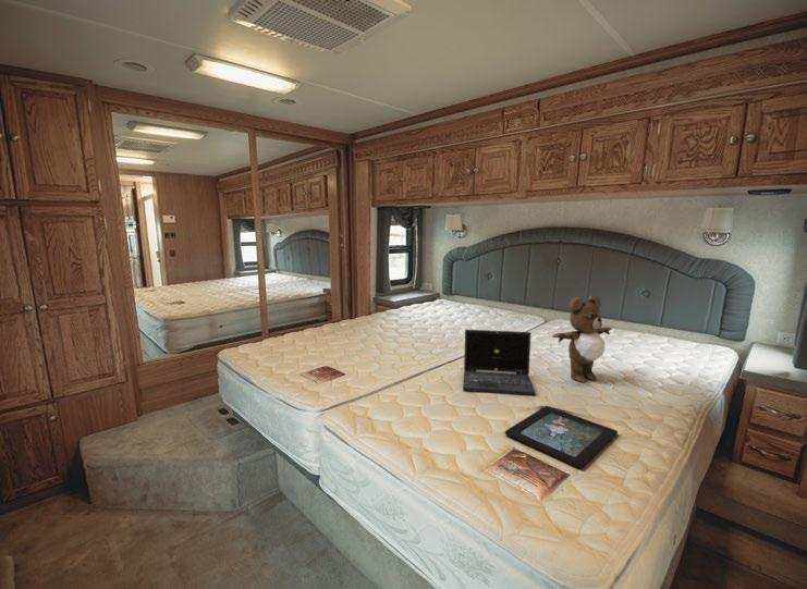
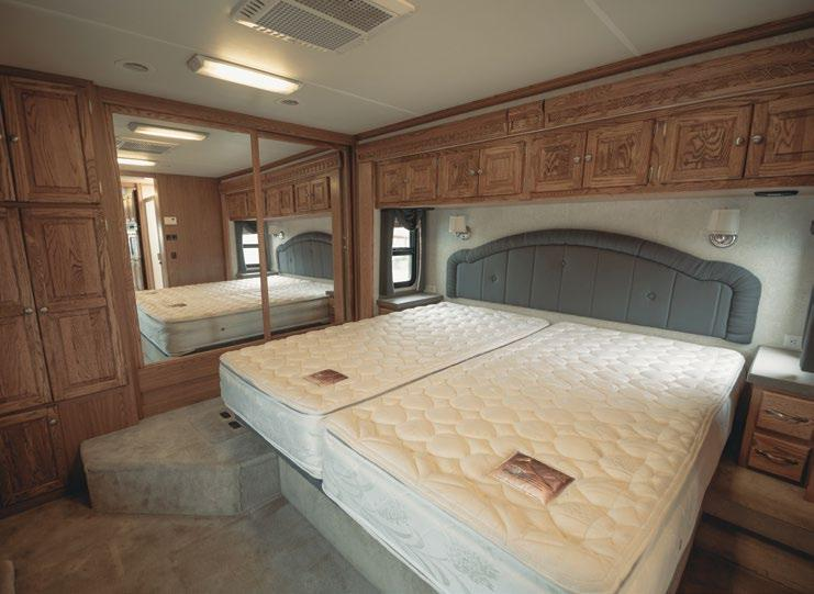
- laptop [462,329,537,396]
- decorative tray [504,405,619,470]
- teddy bear [551,294,613,383]
